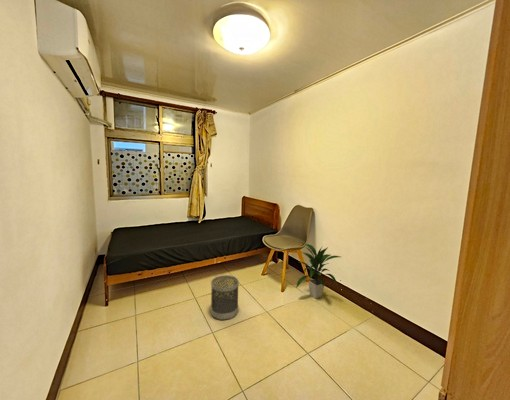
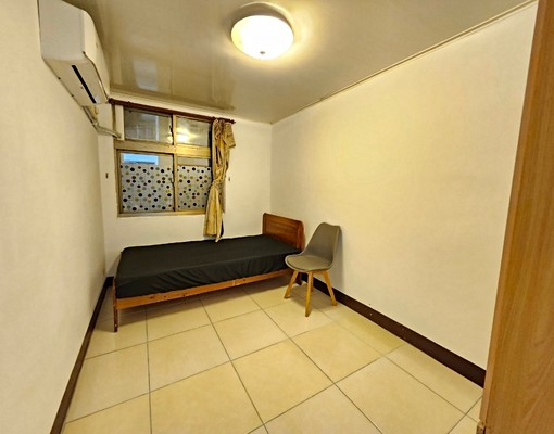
- indoor plant [295,242,341,299]
- wastebasket [210,274,240,321]
